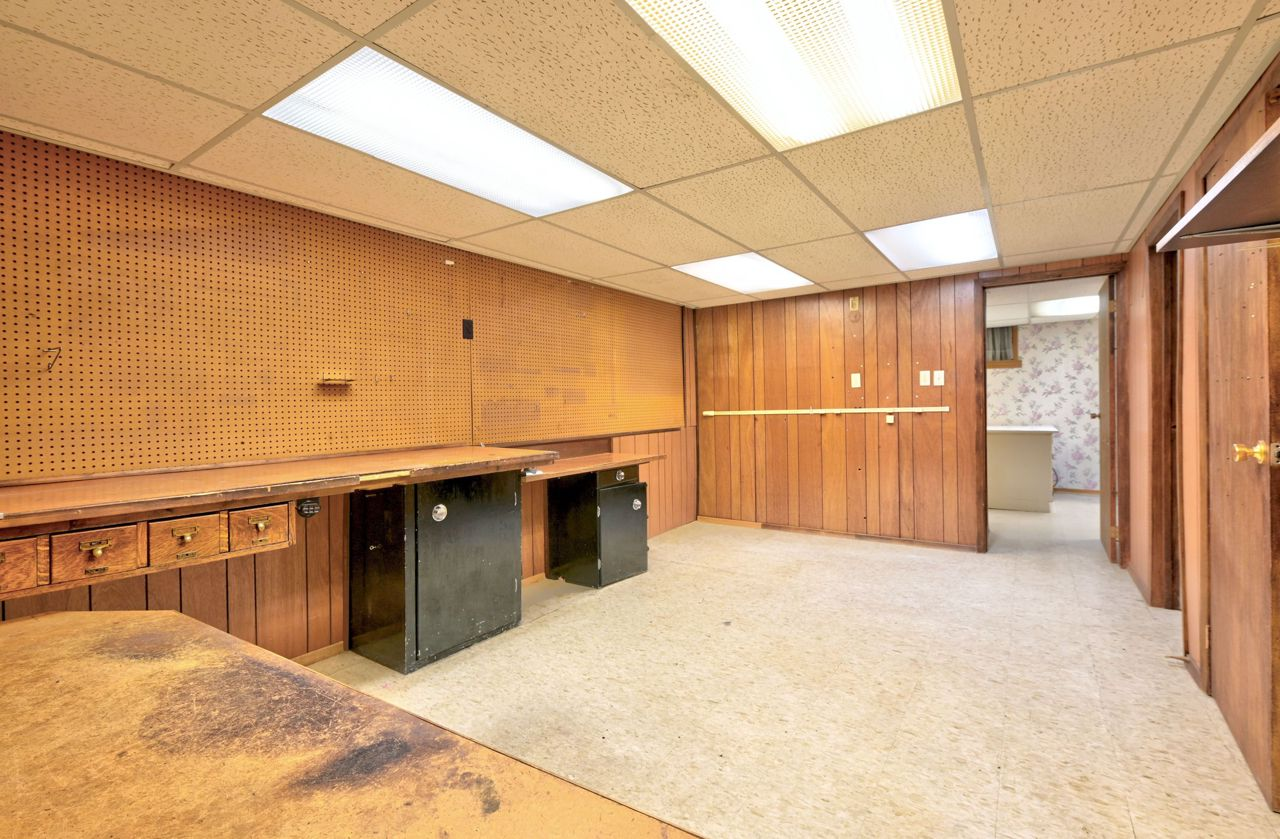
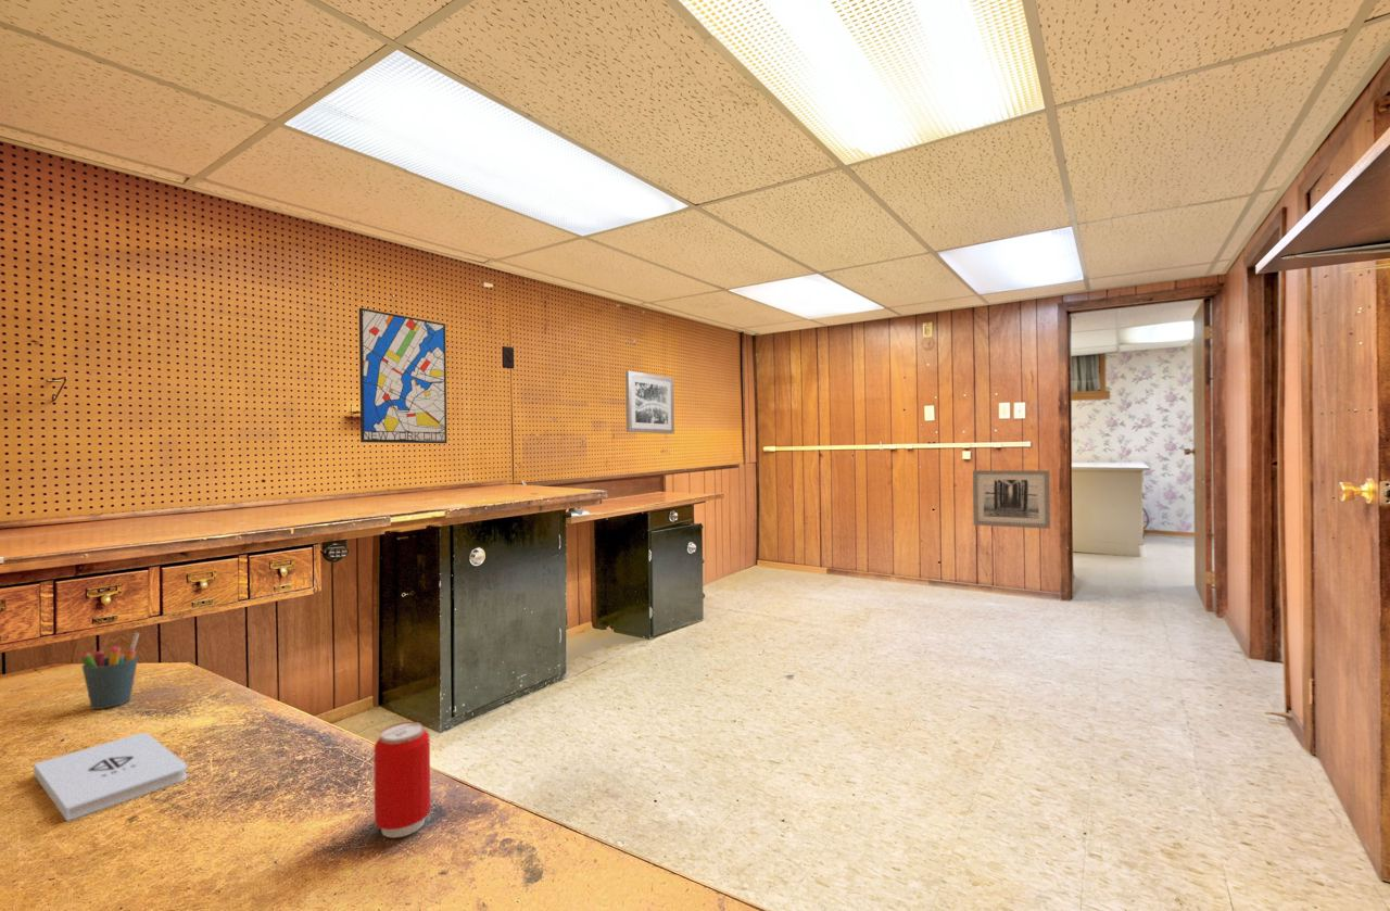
+ wall art [972,469,1051,530]
+ pen holder [79,632,141,710]
+ beverage can [372,721,432,839]
+ wall art [624,370,675,434]
+ notepad [33,732,188,822]
+ wall art [358,307,447,444]
